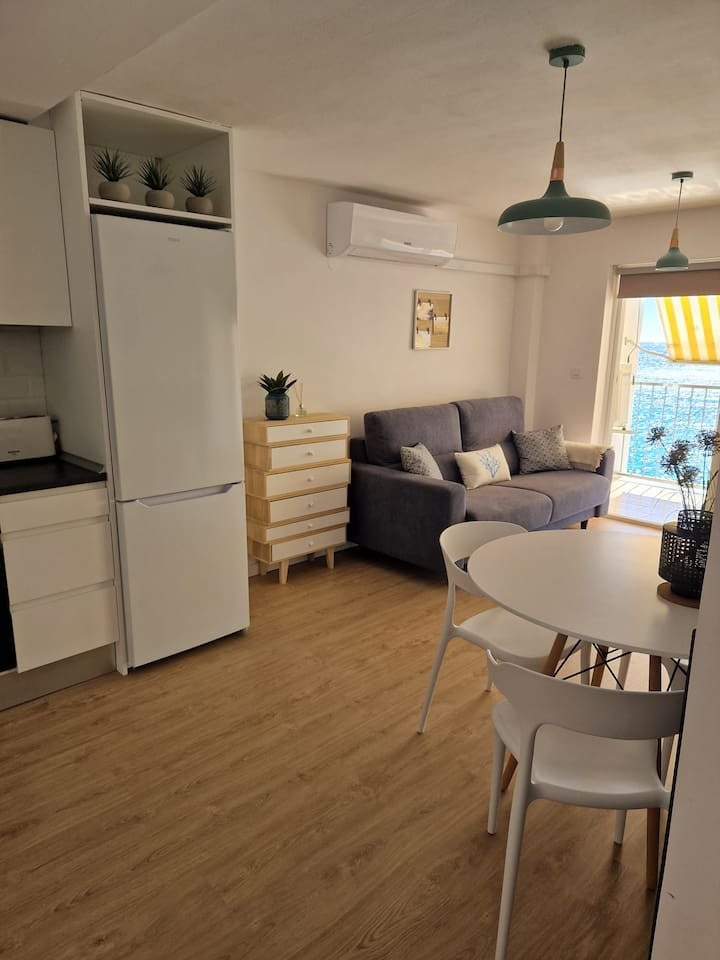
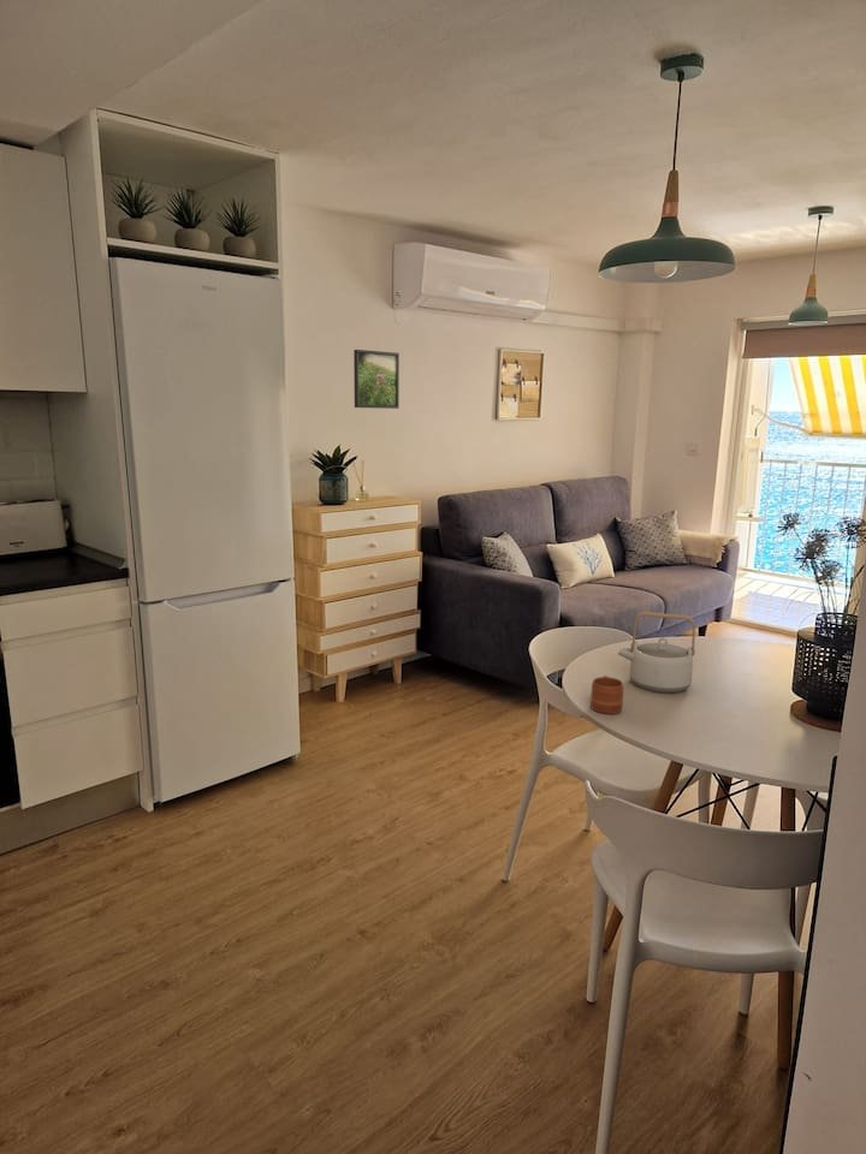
+ mug [589,674,624,715]
+ teapot [617,611,696,694]
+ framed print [352,349,401,410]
